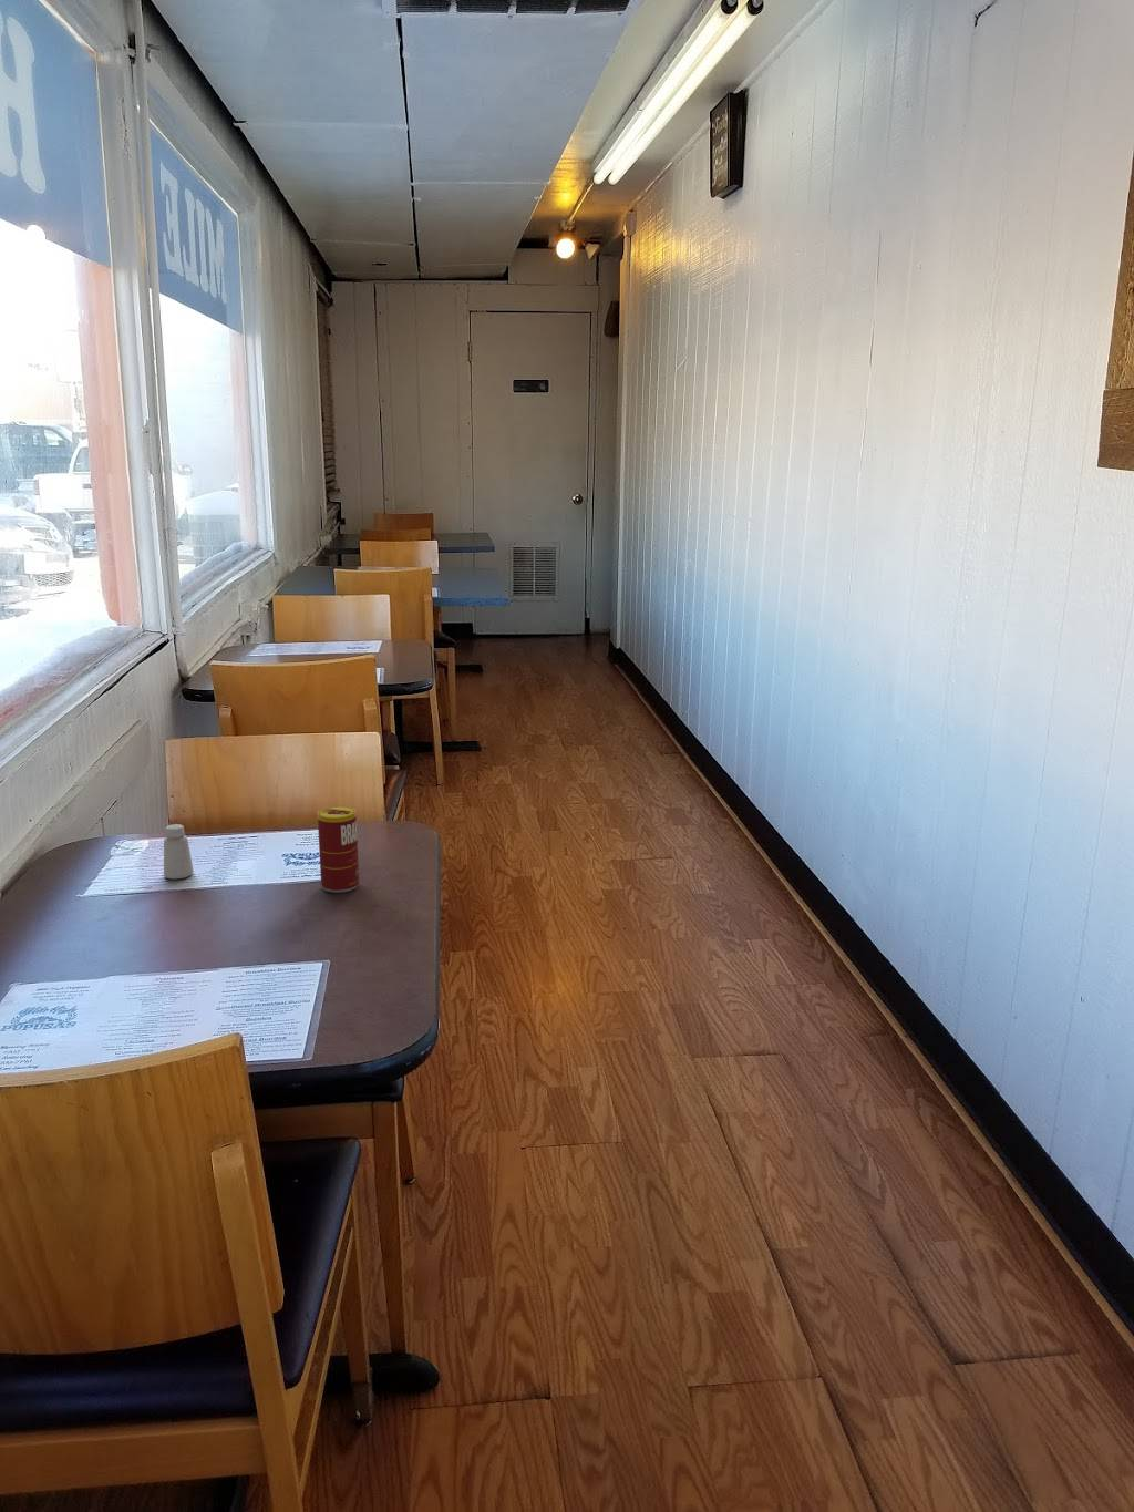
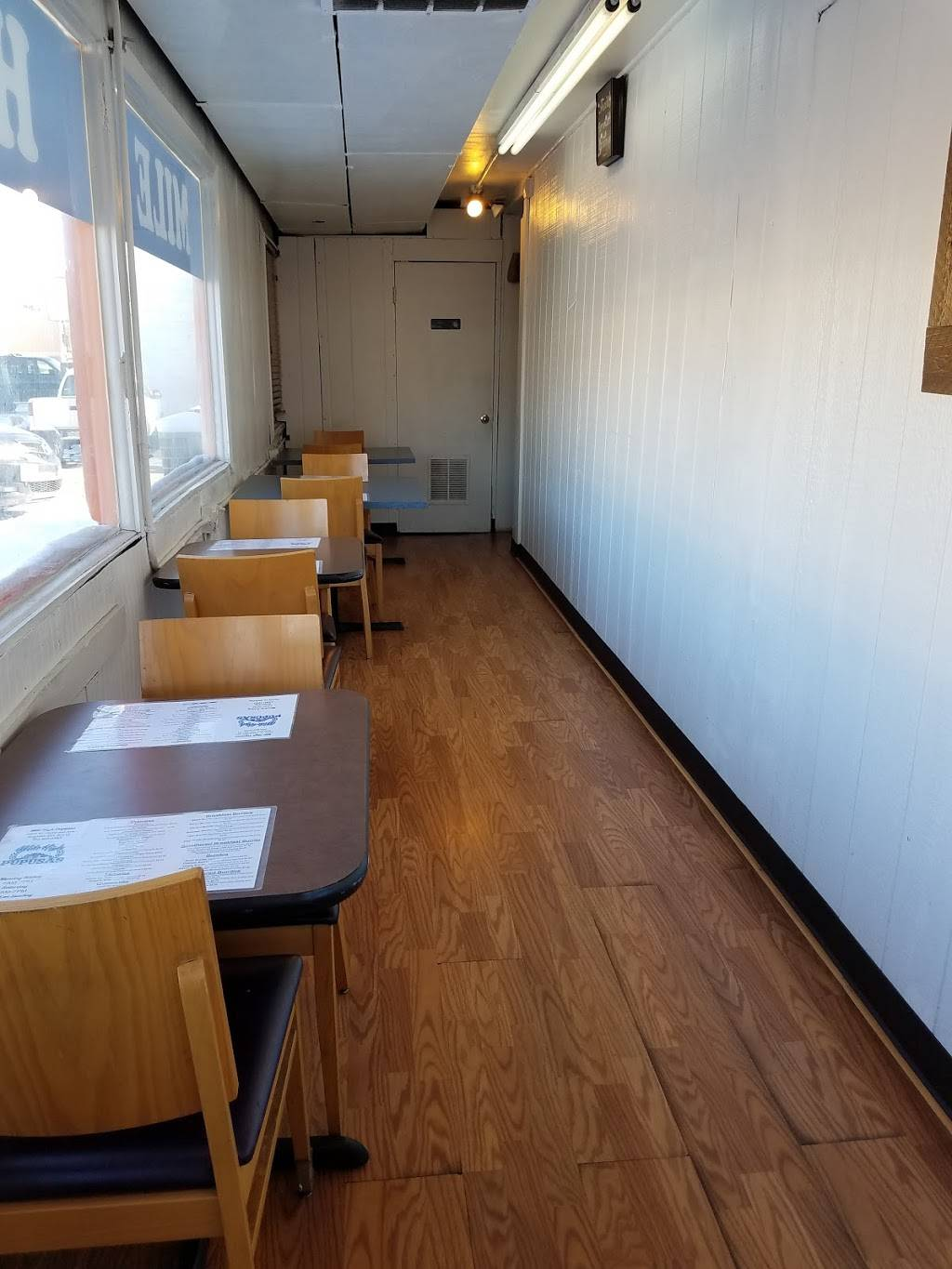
- beverage can [317,805,360,894]
- saltshaker [163,823,195,879]
